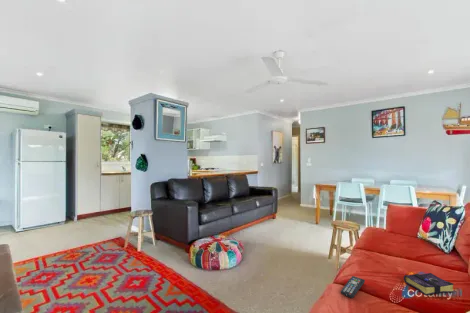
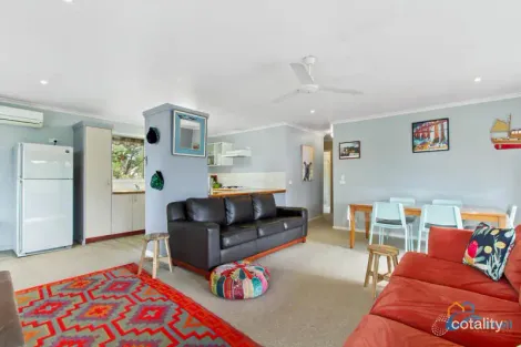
- book [403,272,455,296]
- remote control [340,275,366,299]
